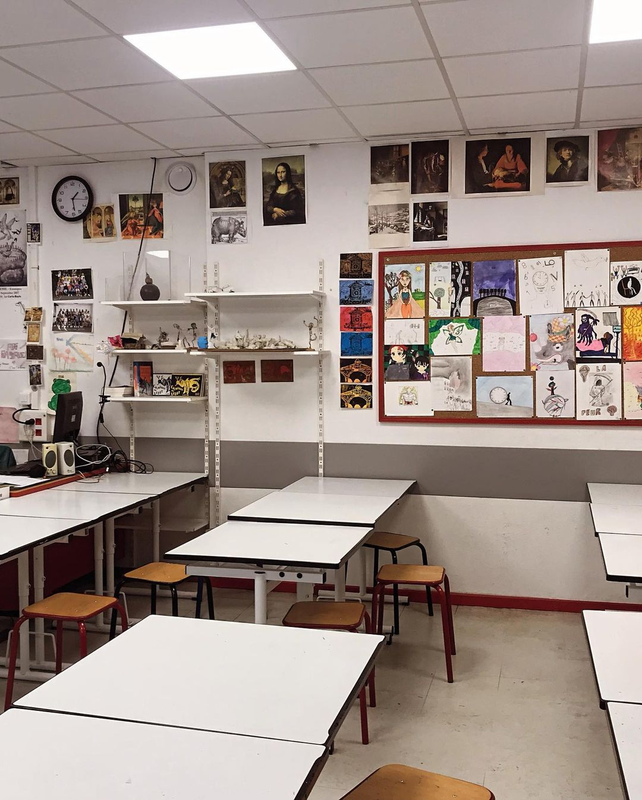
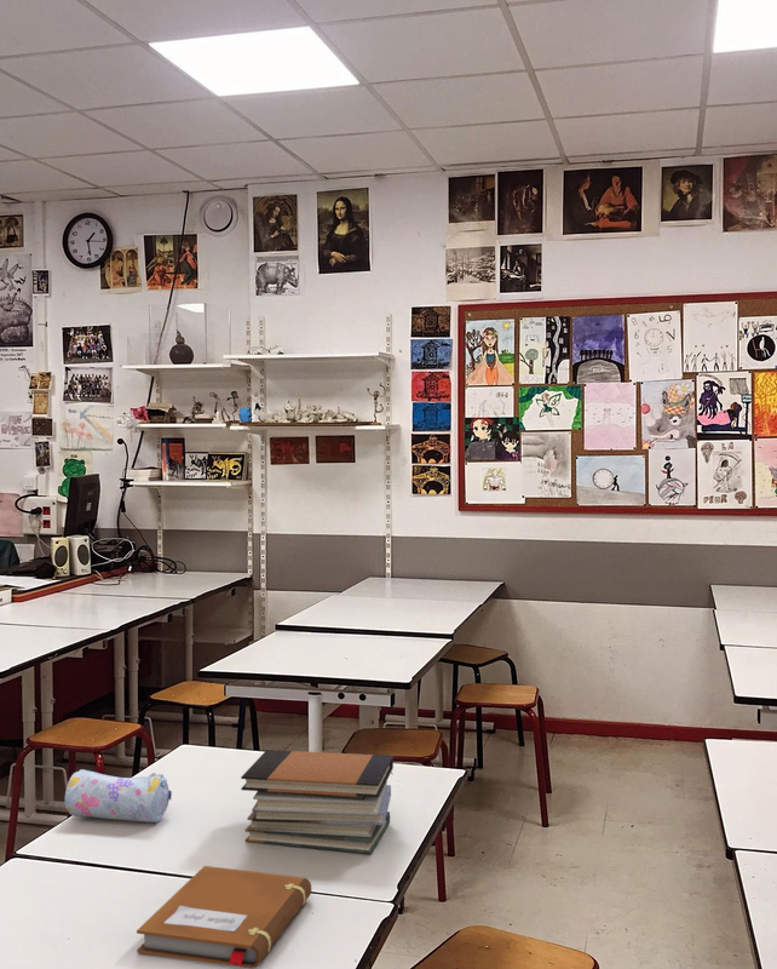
+ book stack [240,749,395,855]
+ pencil case [64,768,173,824]
+ notebook [136,865,312,969]
